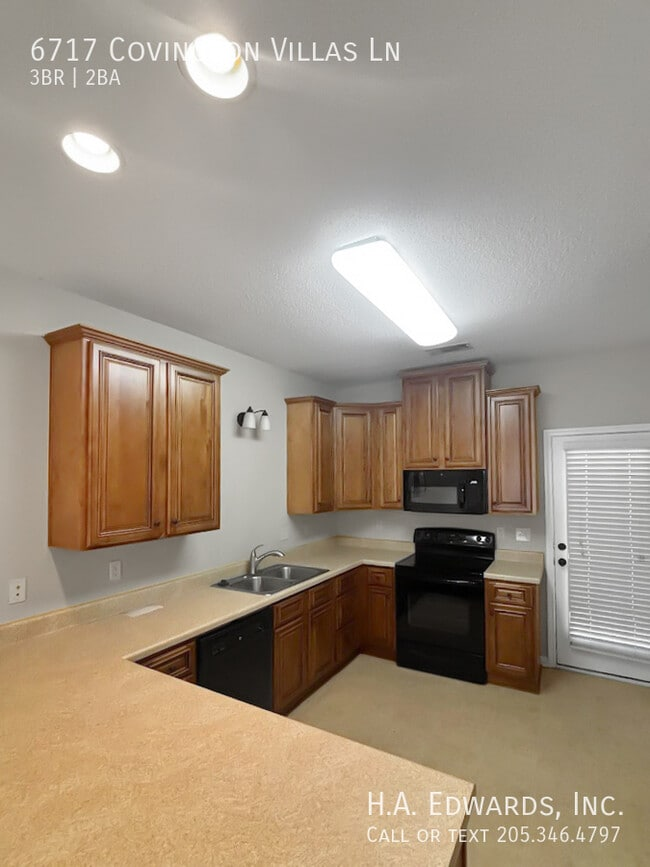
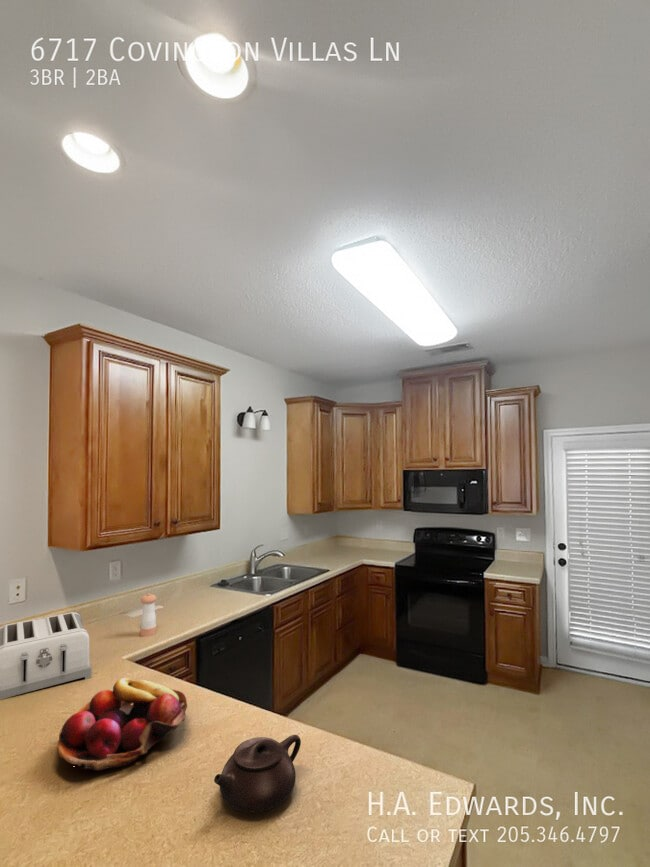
+ pepper shaker [139,592,157,637]
+ toaster [0,611,92,700]
+ fruit basket [57,677,188,771]
+ teapot [213,734,302,814]
